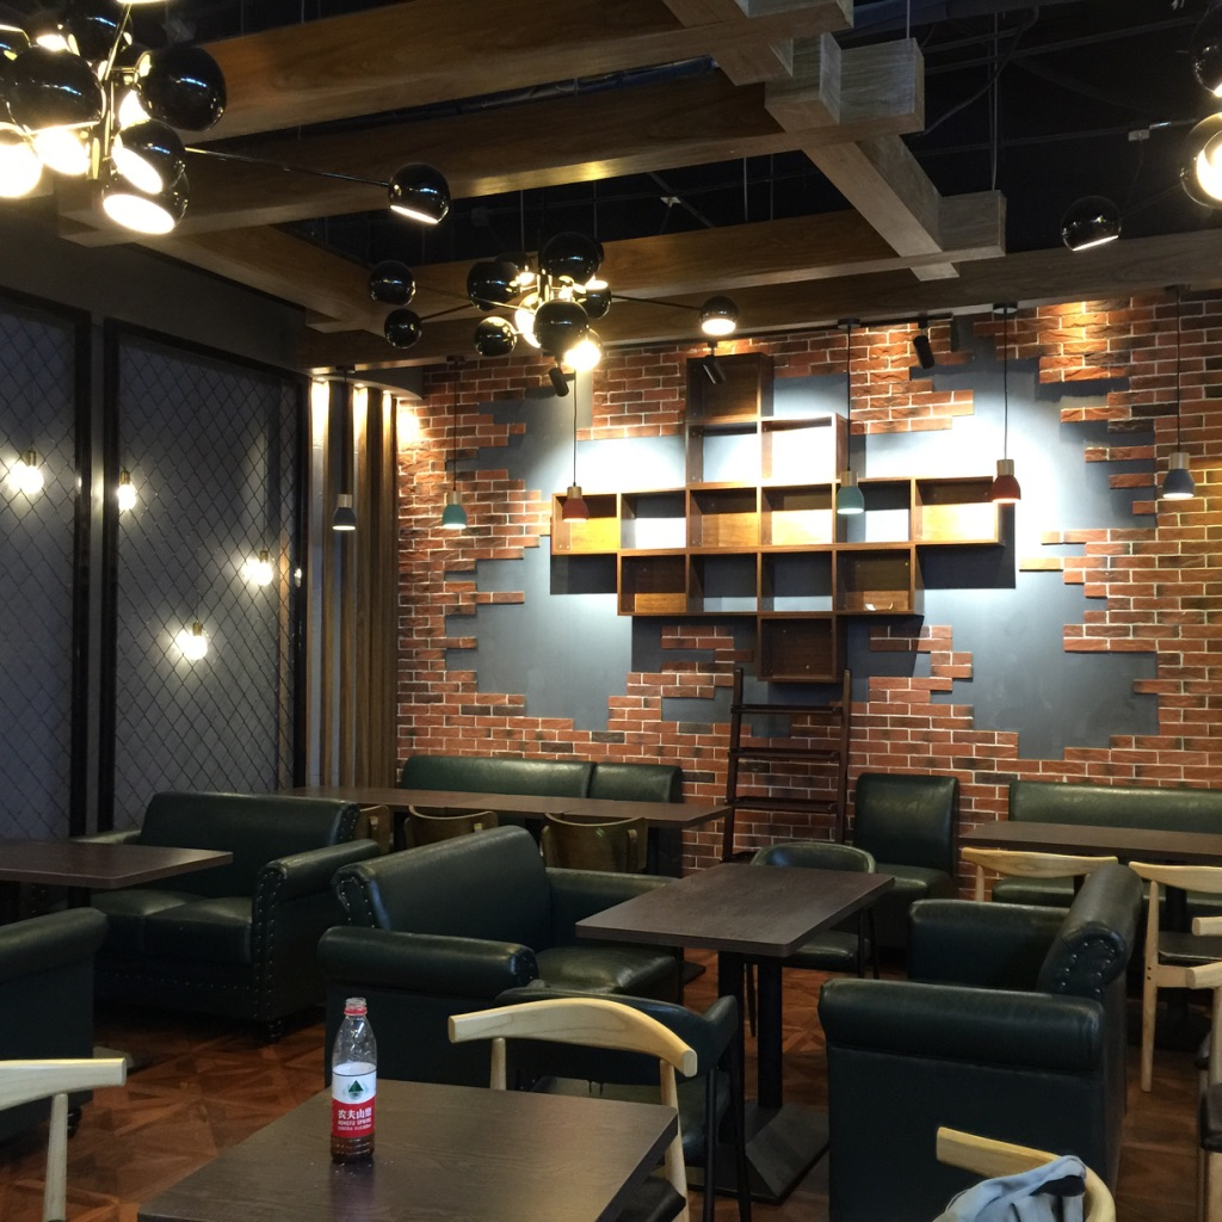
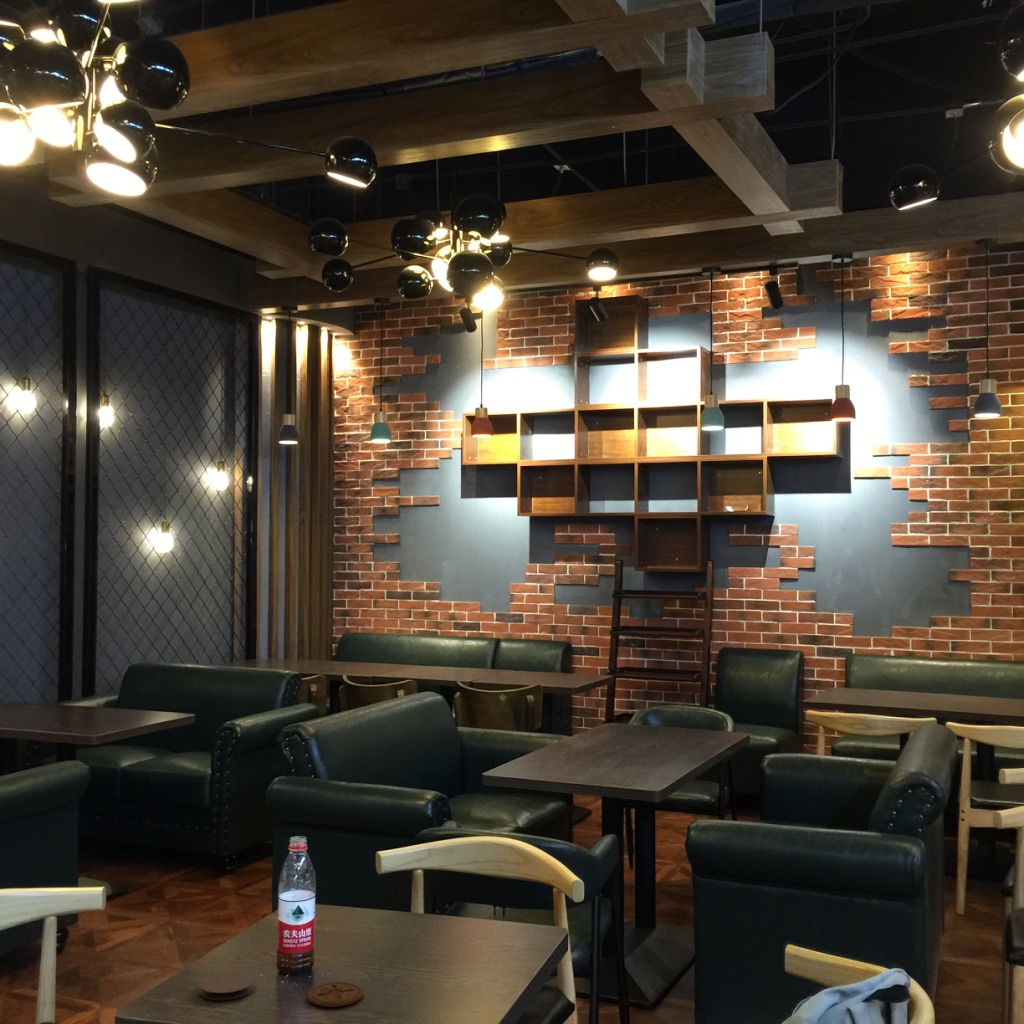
+ coaster [307,981,364,1008]
+ coaster [198,971,255,1001]
